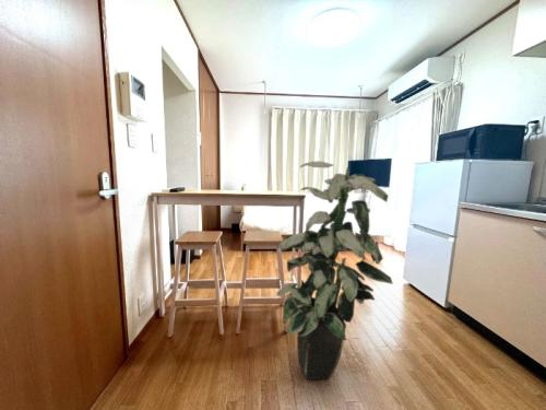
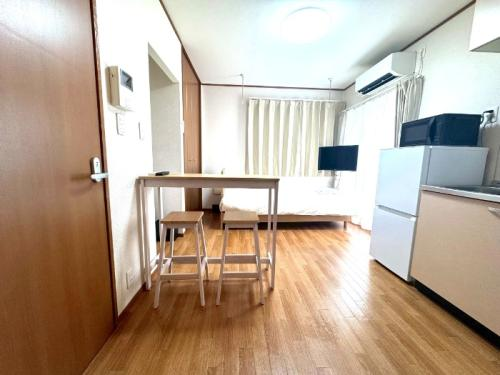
- indoor plant [275,161,394,380]
